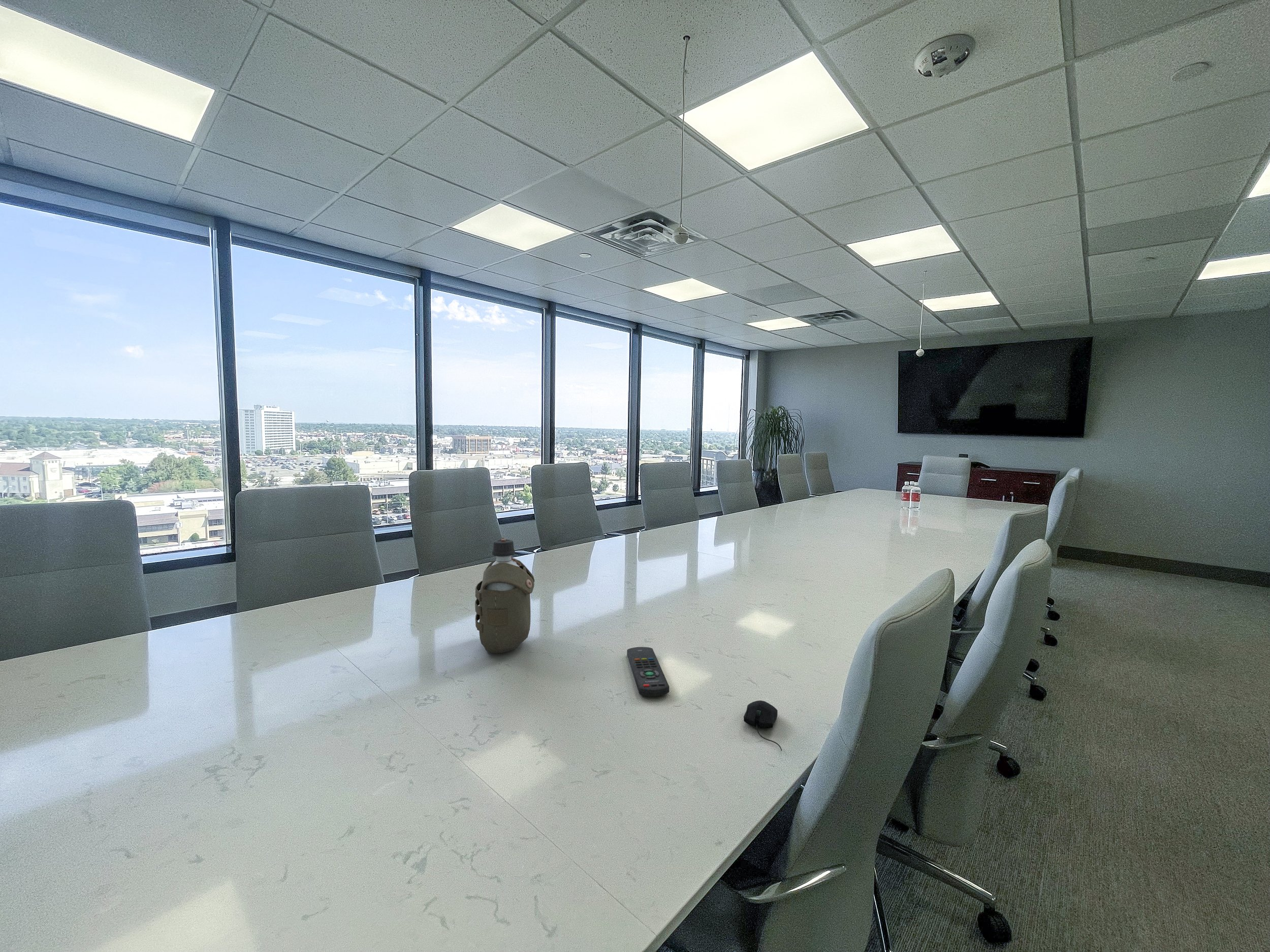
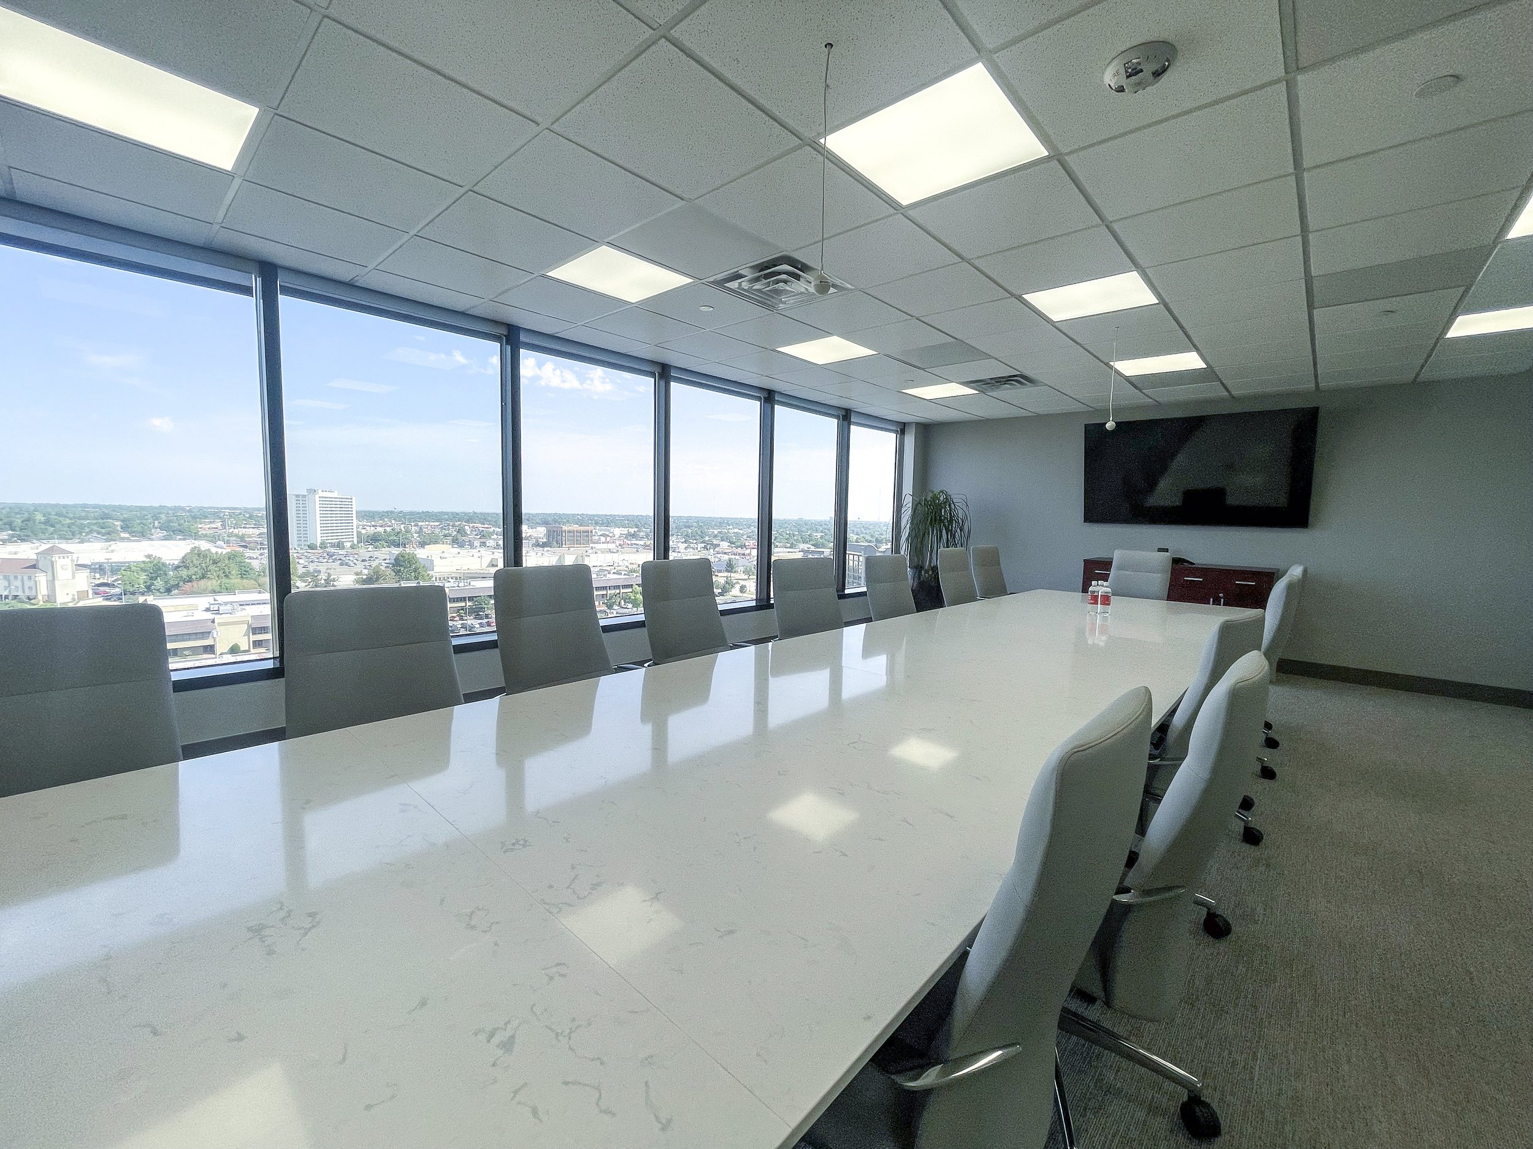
- computer mouse [743,700,782,752]
- water bottle [474,537,535,654]
- remote control [626,646,670,697]
